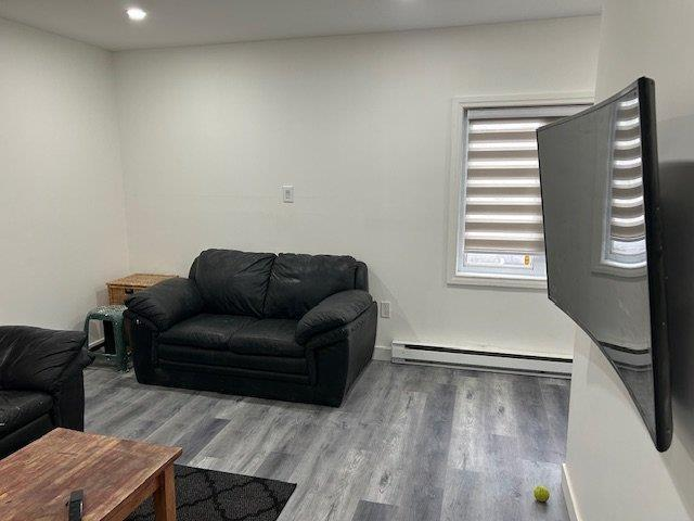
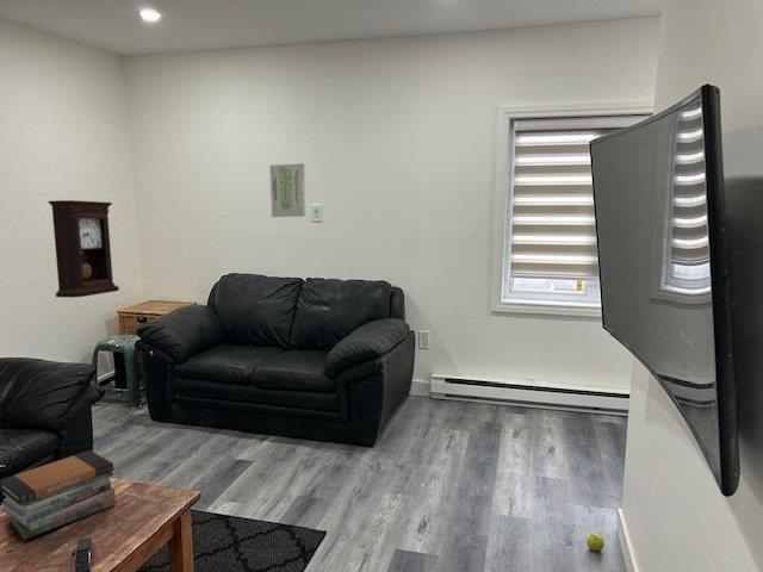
+ book stack [0,449,117,541]
+ pendulum clock [46,199,120,298]
+ wall art [268,162,306,218]
